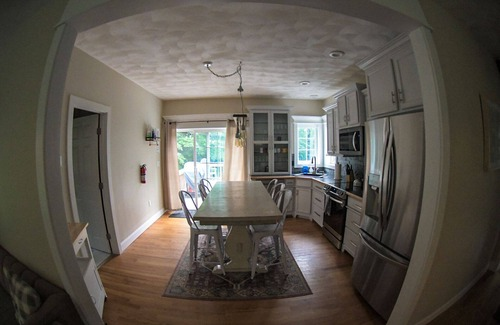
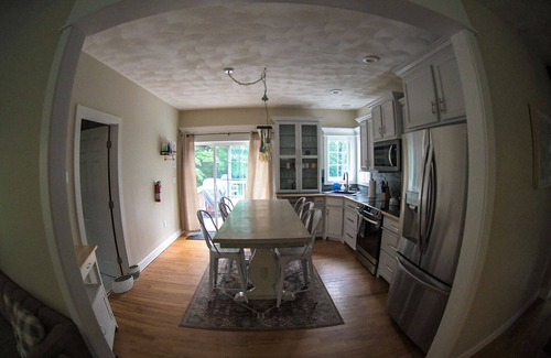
+ waste basket [111,263,141,294]
